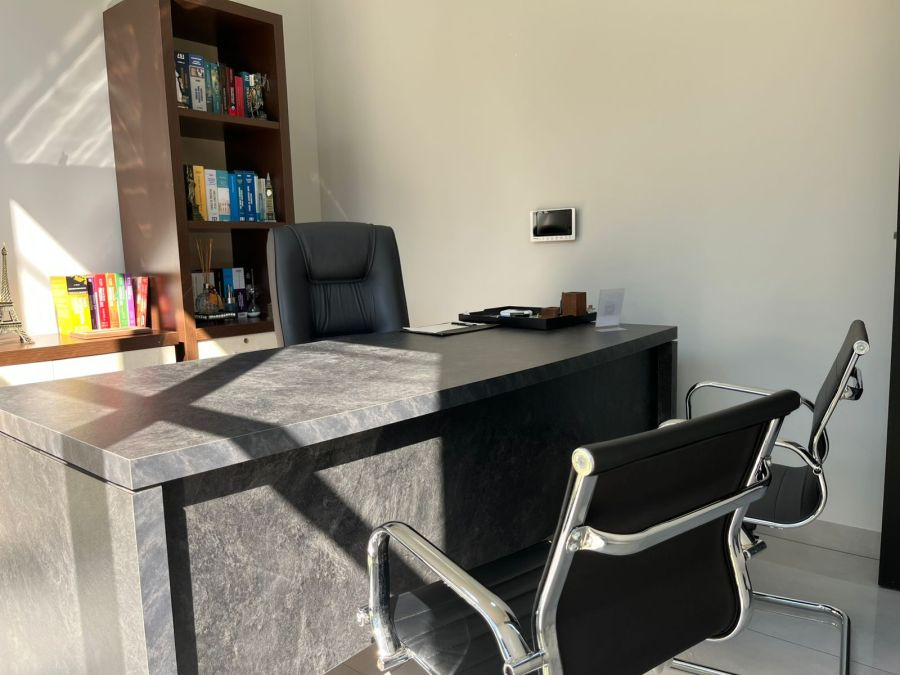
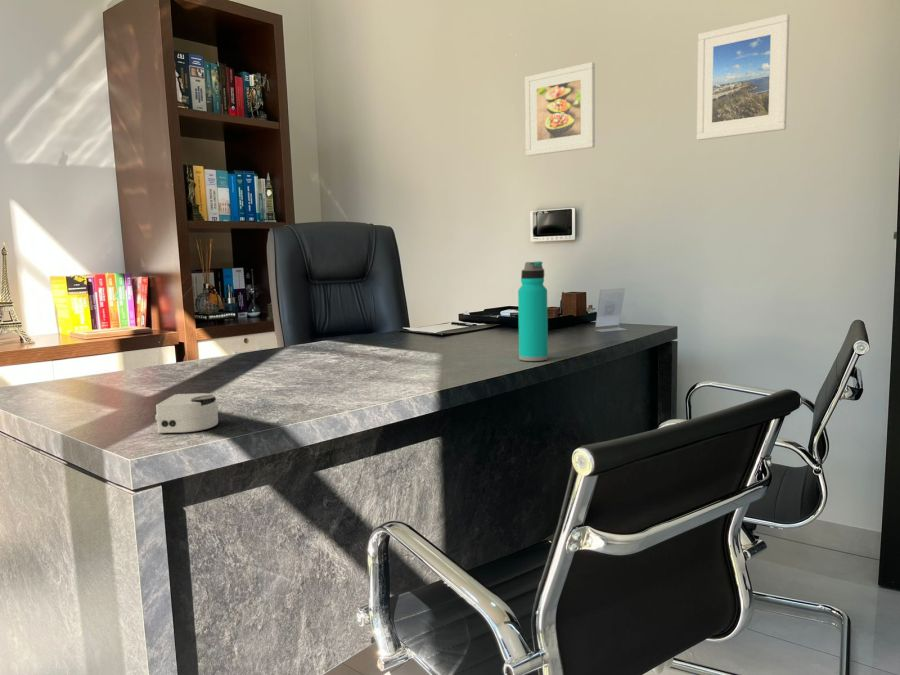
+ computer mouse [154,392,219,434]
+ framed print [696,13,790,141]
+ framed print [524,61,596,157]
+ water bottle [517,260,549,362]
